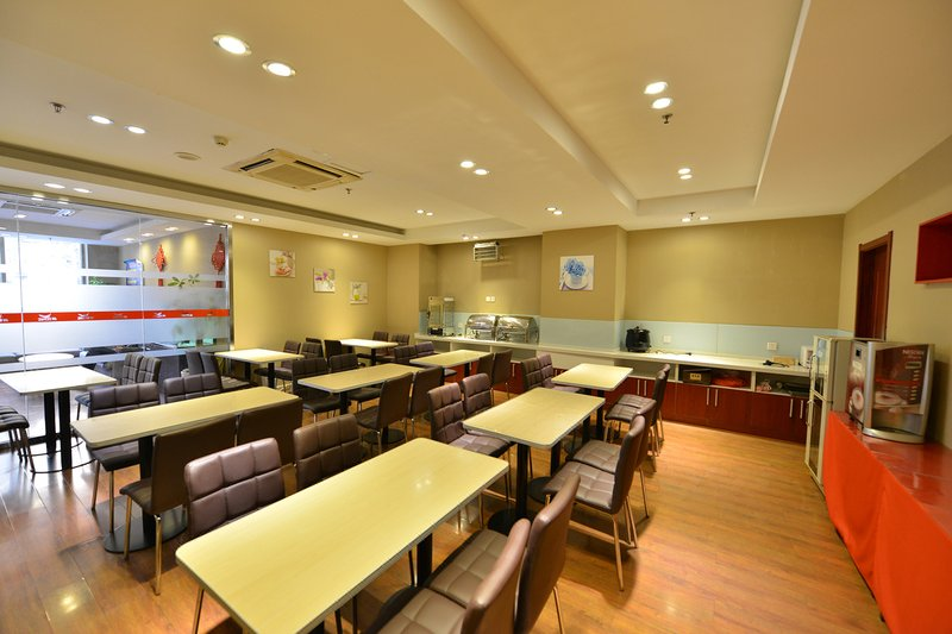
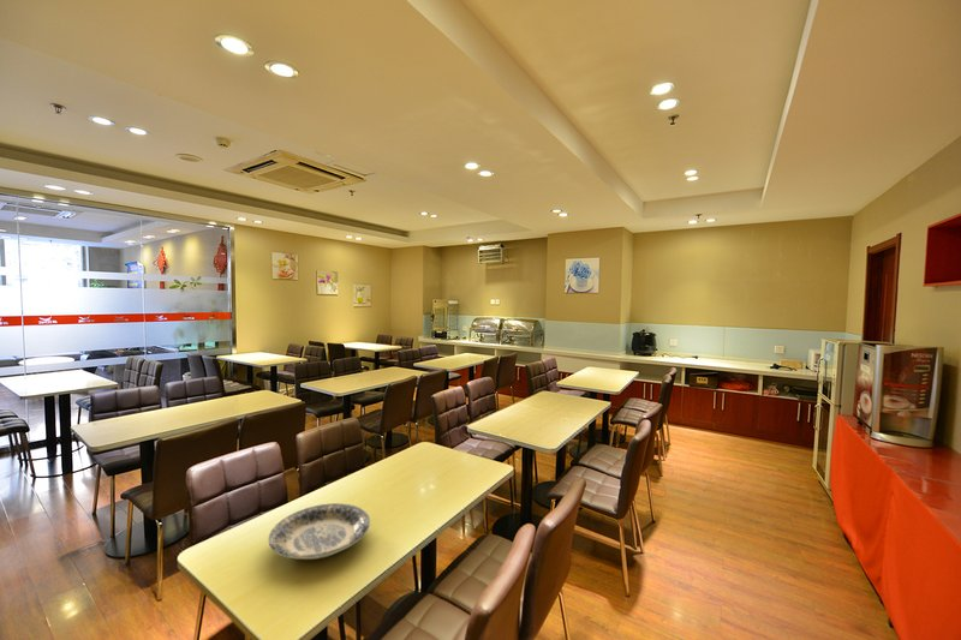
+ plate [267,502,371,561]
